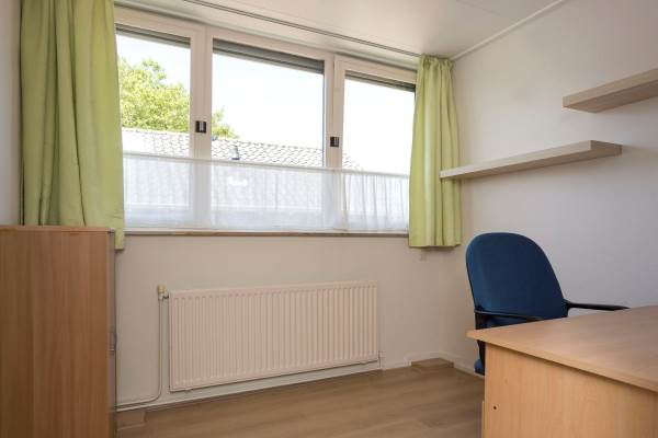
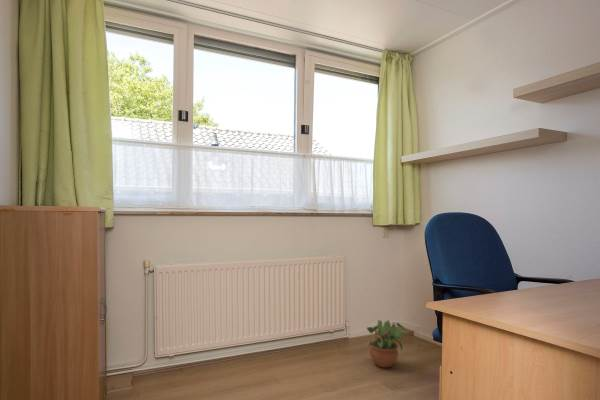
+ potted plant [366,319,409,369]
